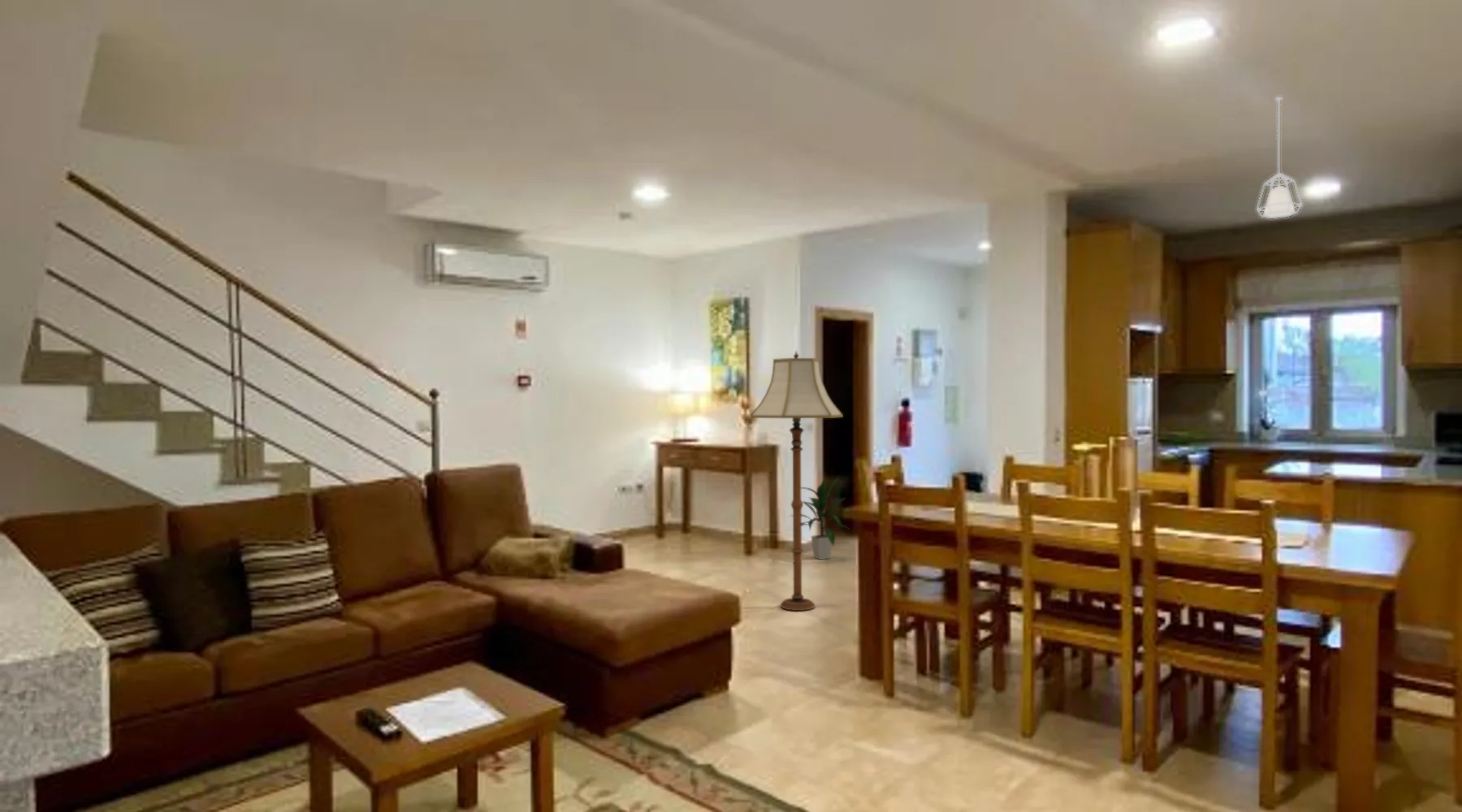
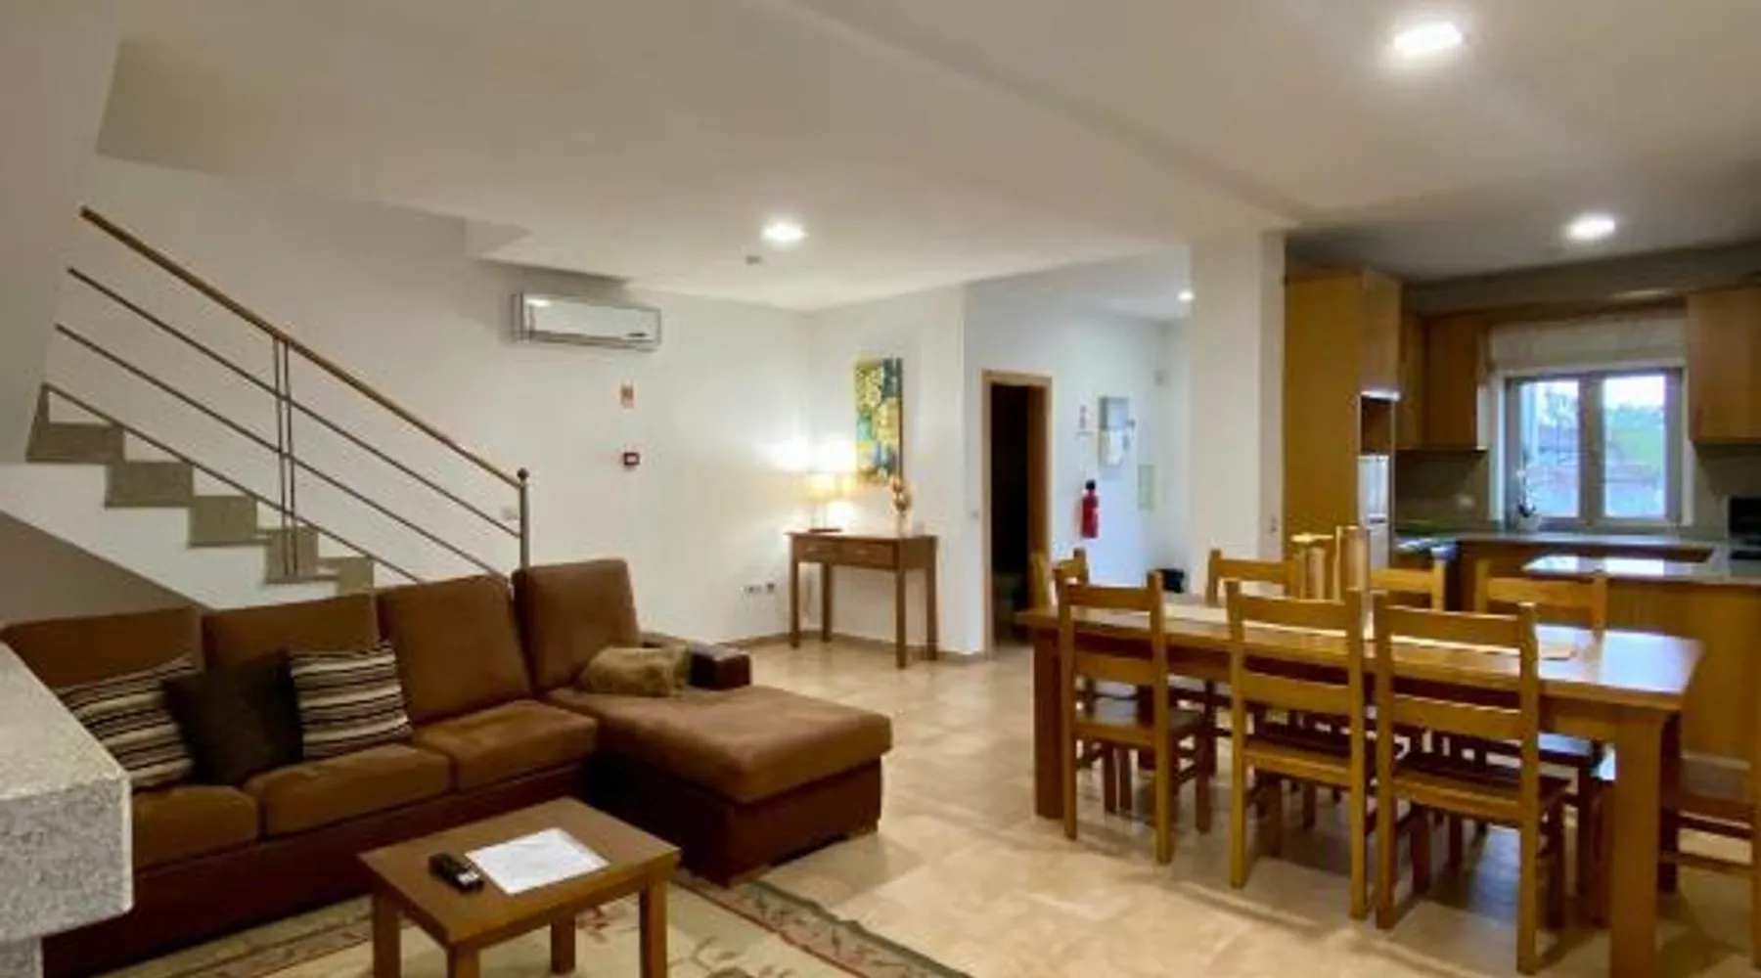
- floor lamp [750,350,844,611]
- indoor plant [789,476,850,560]
- pendant lamp [1256,96,1304,219]
